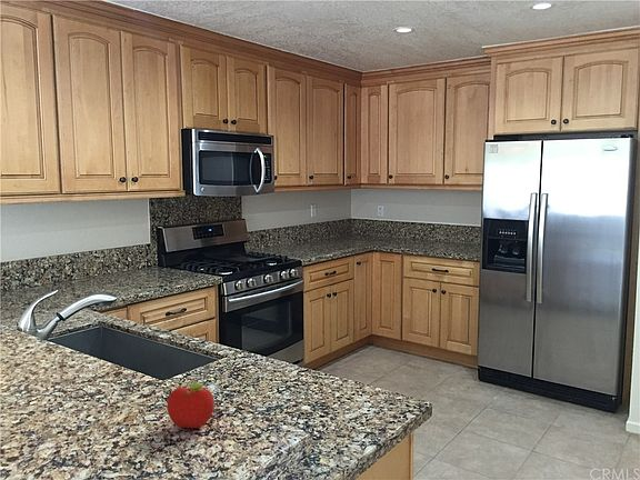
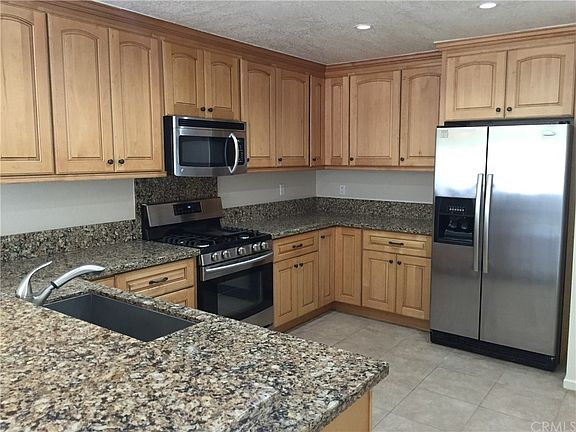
- fruit [166,382,216,429]
